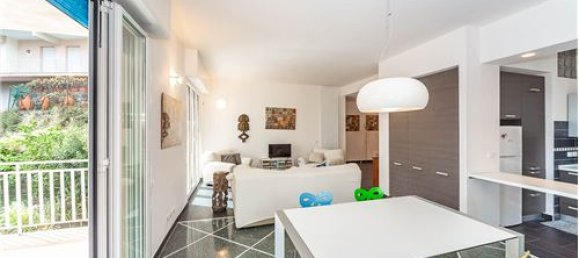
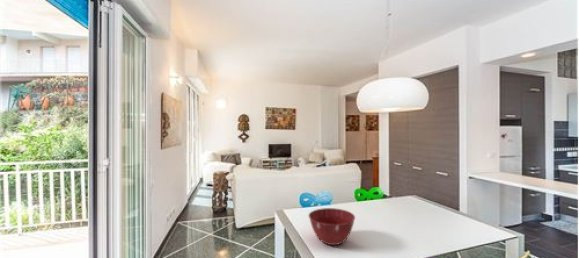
+ mixing bowl [308,207,356,246]
